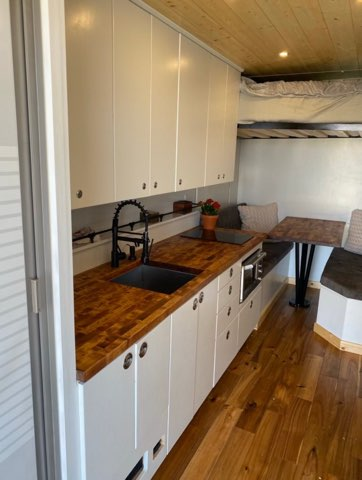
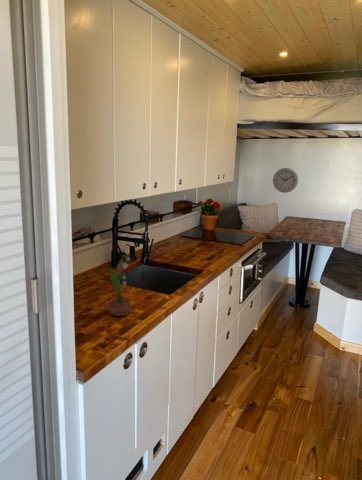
+ potted flower [107,254,133,317]
+ wall clock [272,167,299,194]
